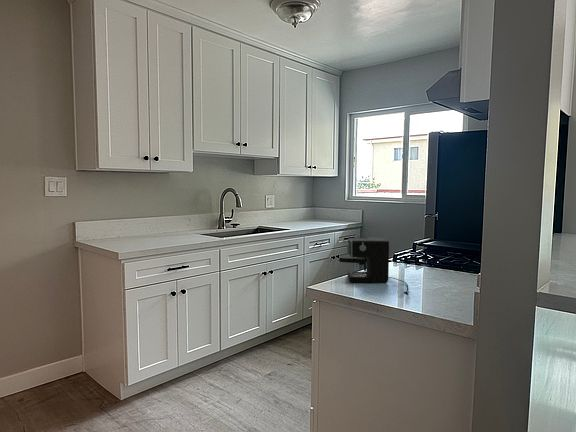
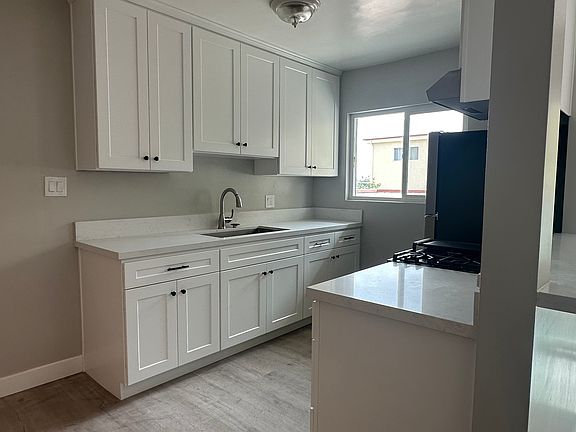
- coffee maker [338,237,410,296]
